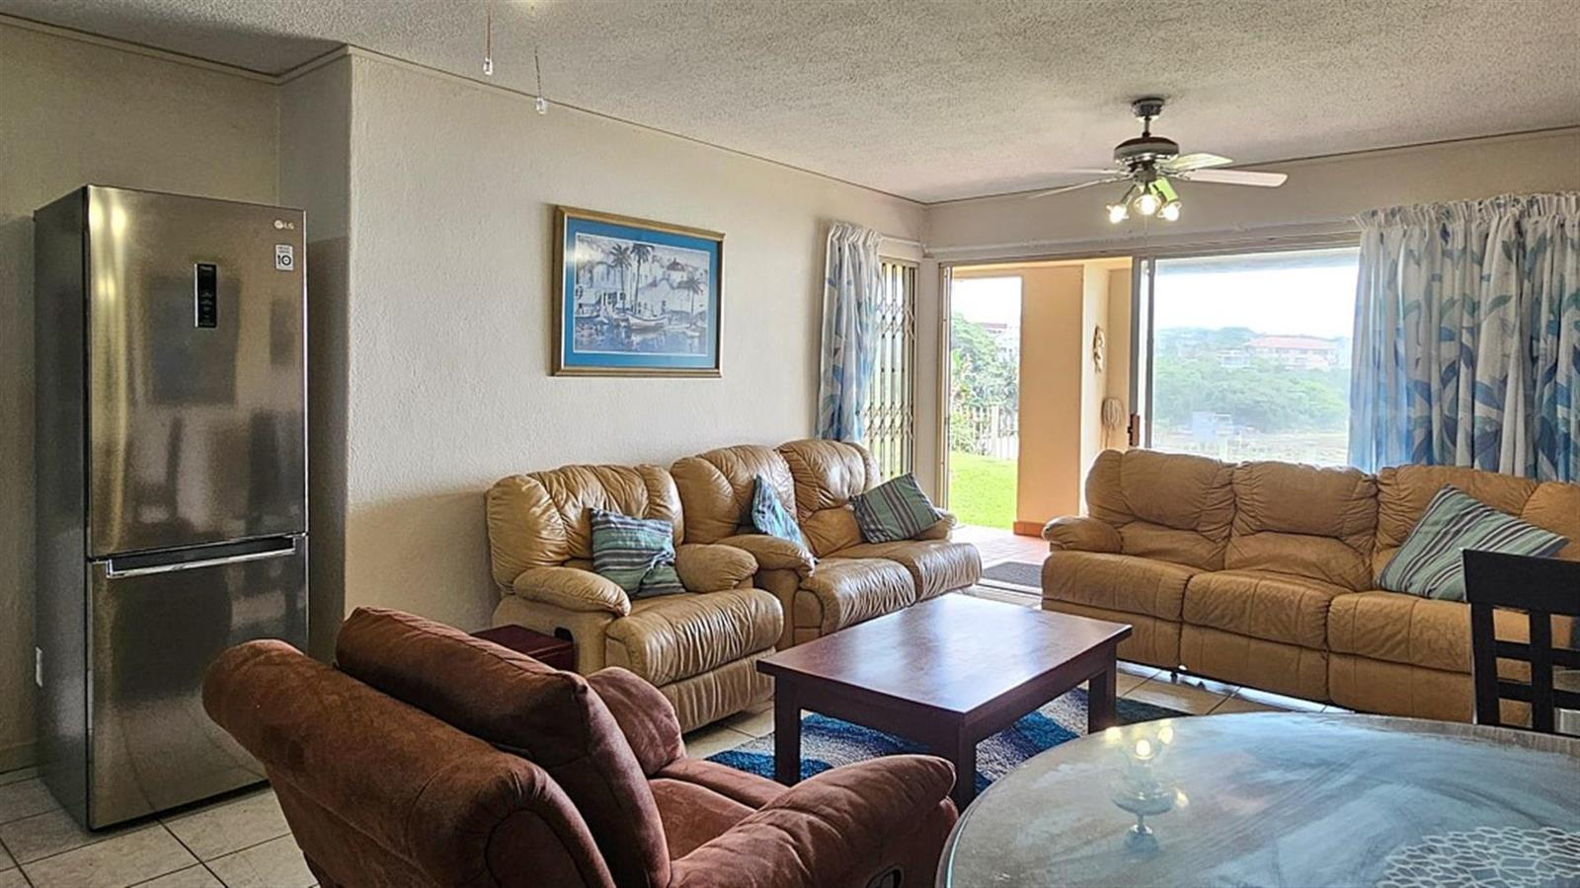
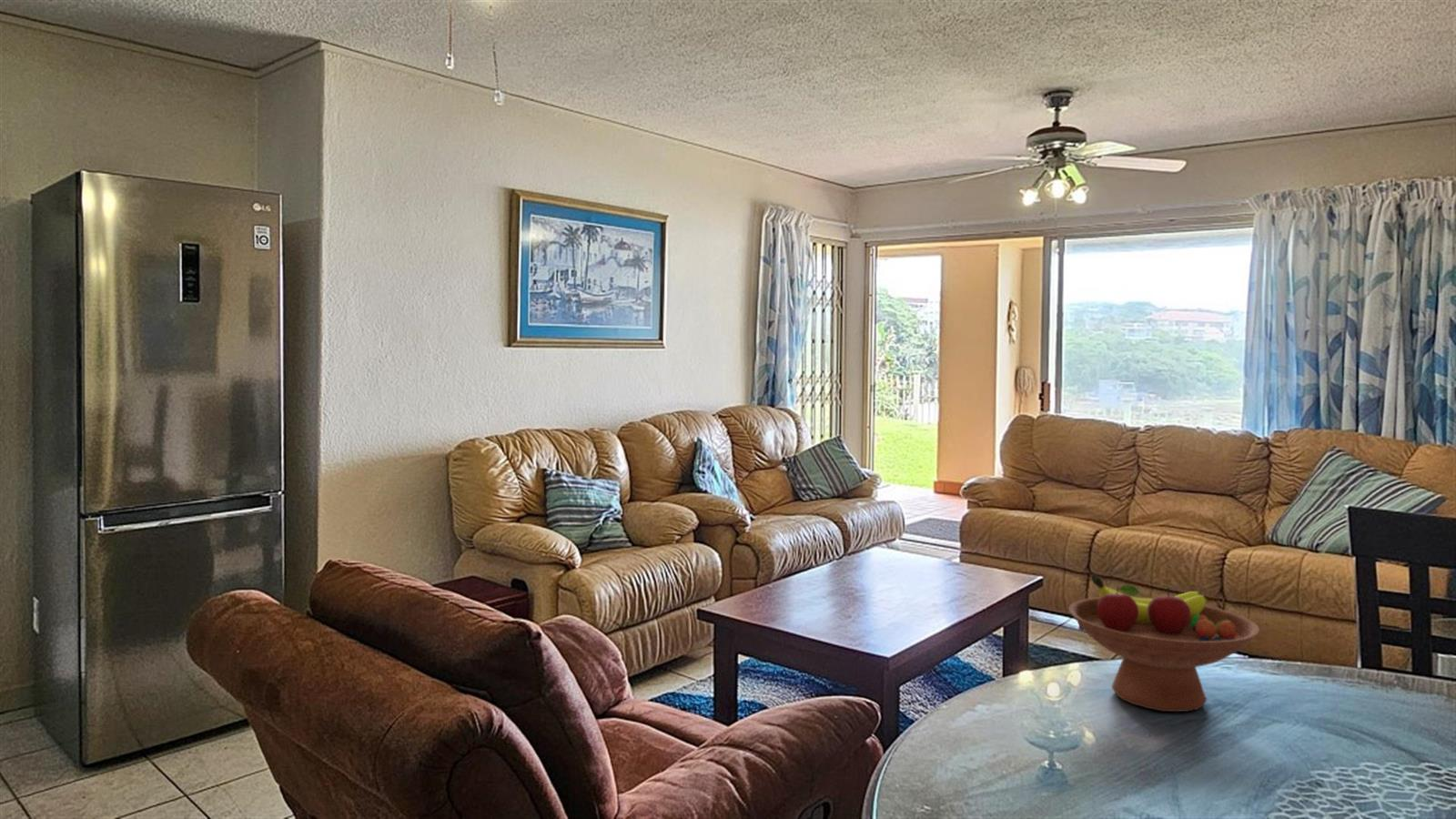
+ fruit bowl [1067,573,1260,713]
